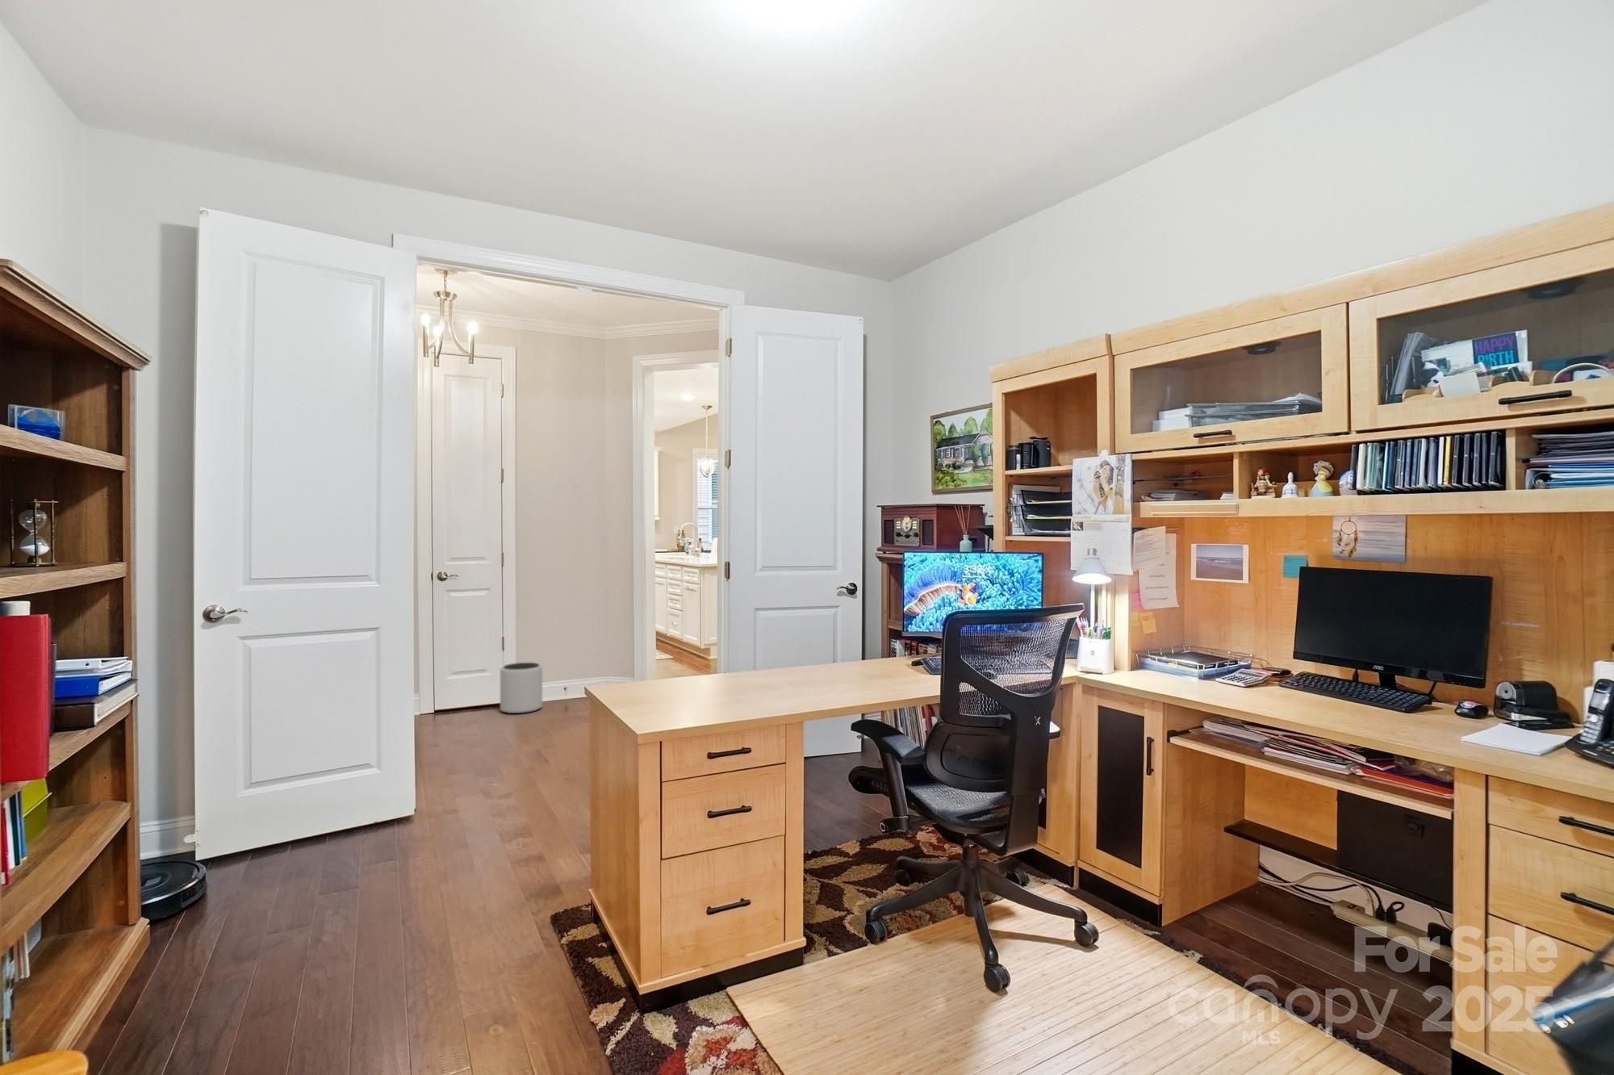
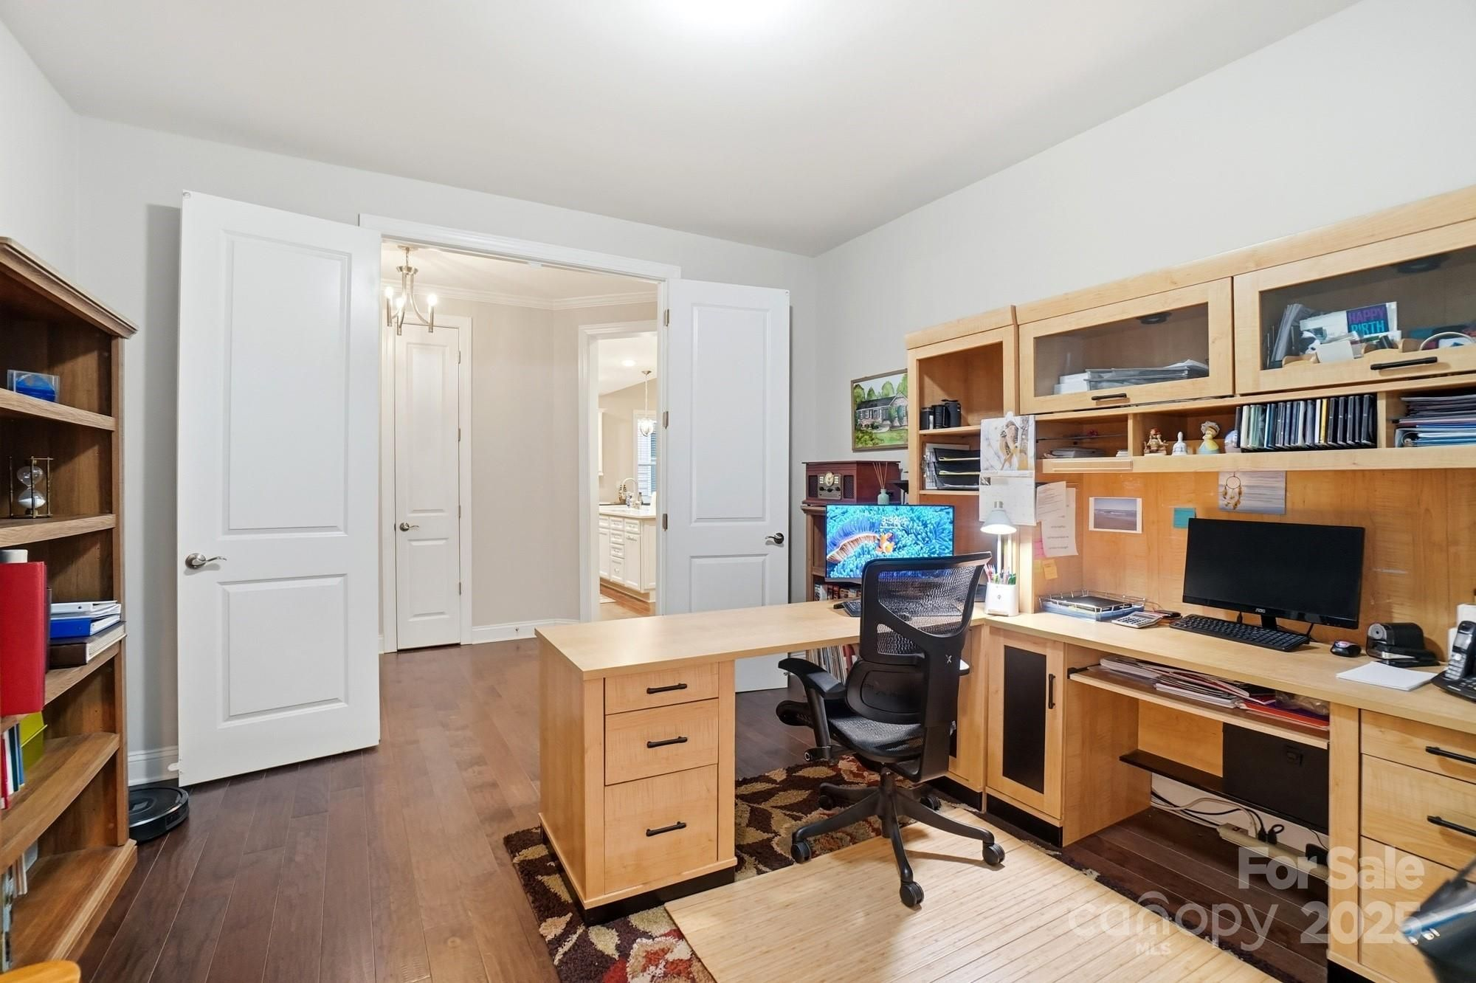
- plant pot [500,662,543,714]
